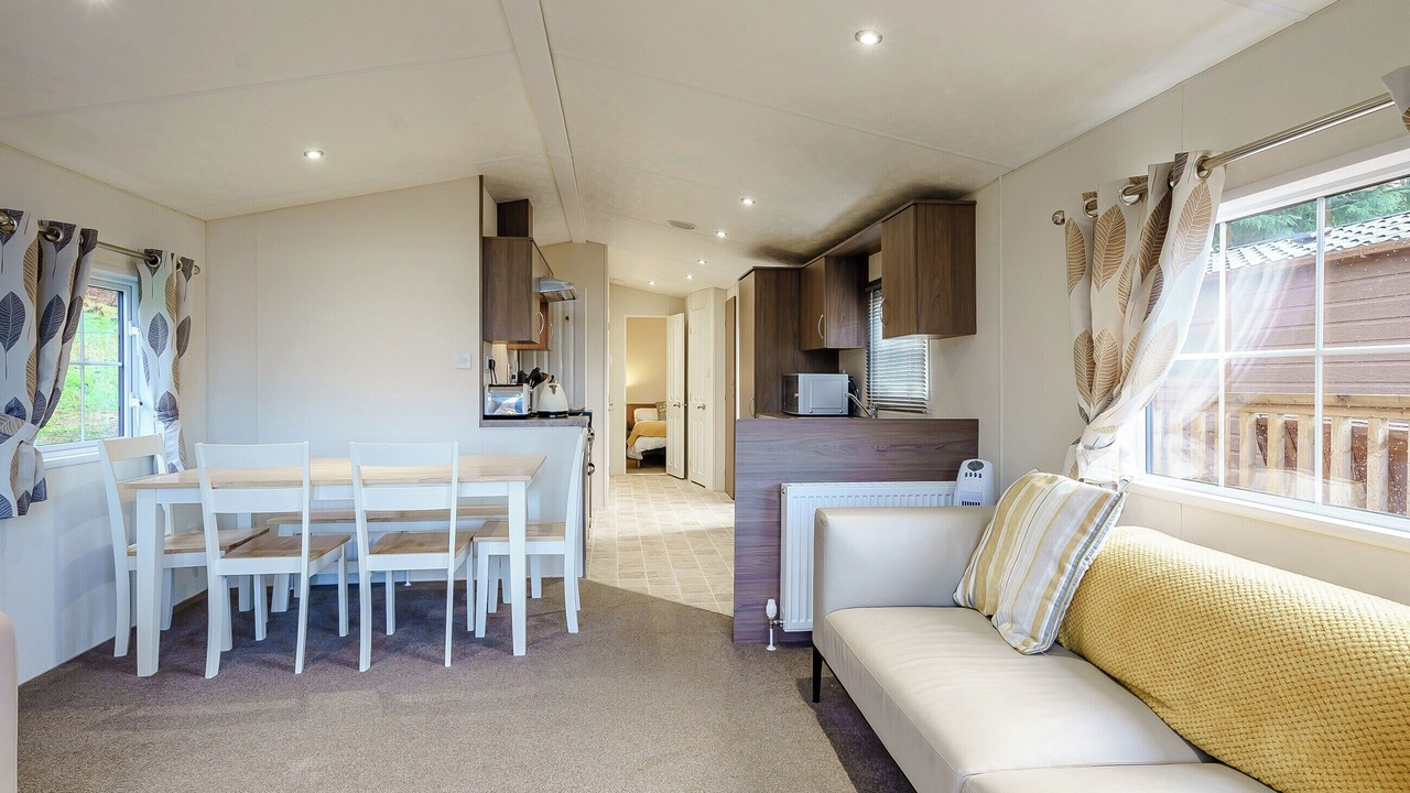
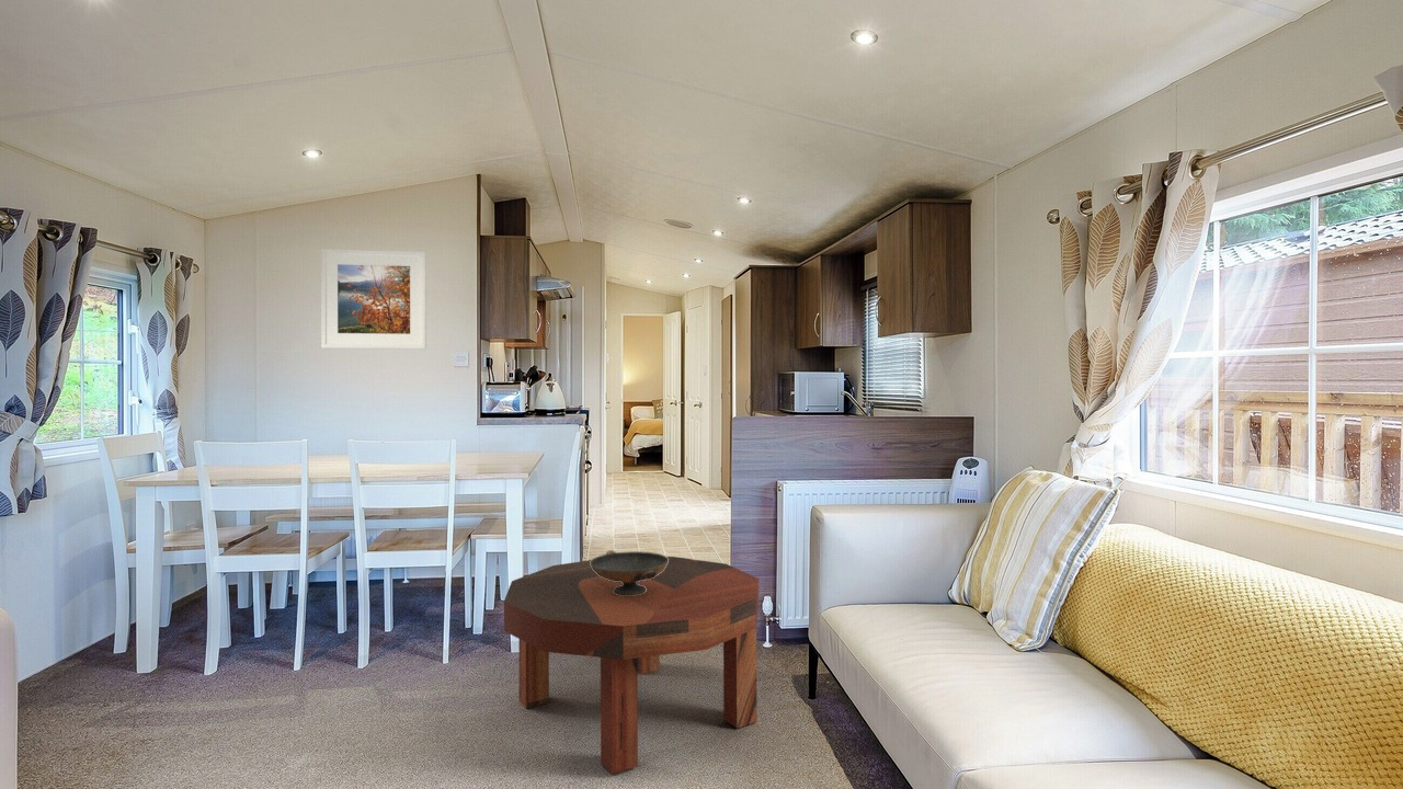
+ decorative bowl [590,549,669,596]
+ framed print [320,248,427,350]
+ coffee table [503,556,760,776]
